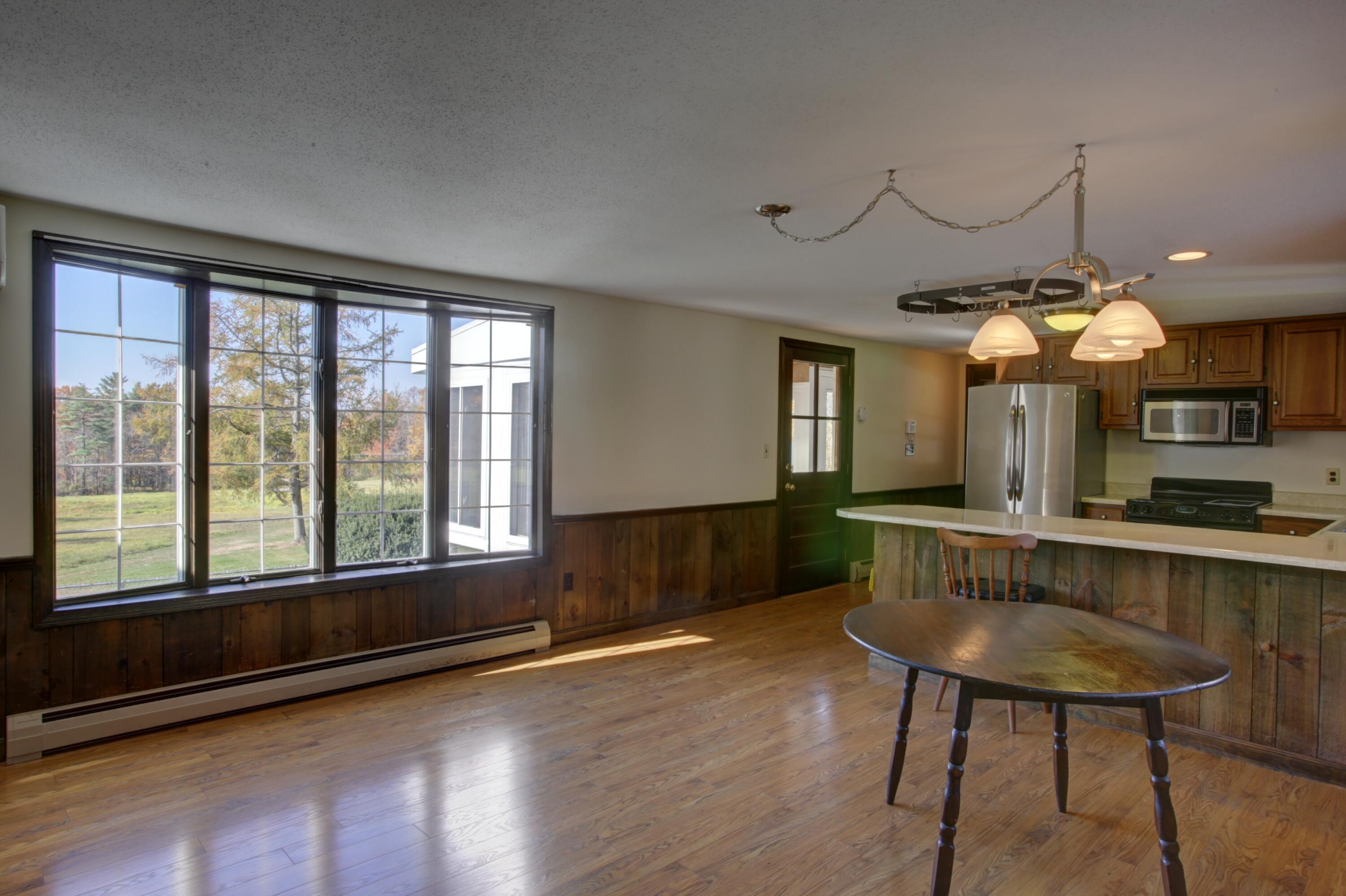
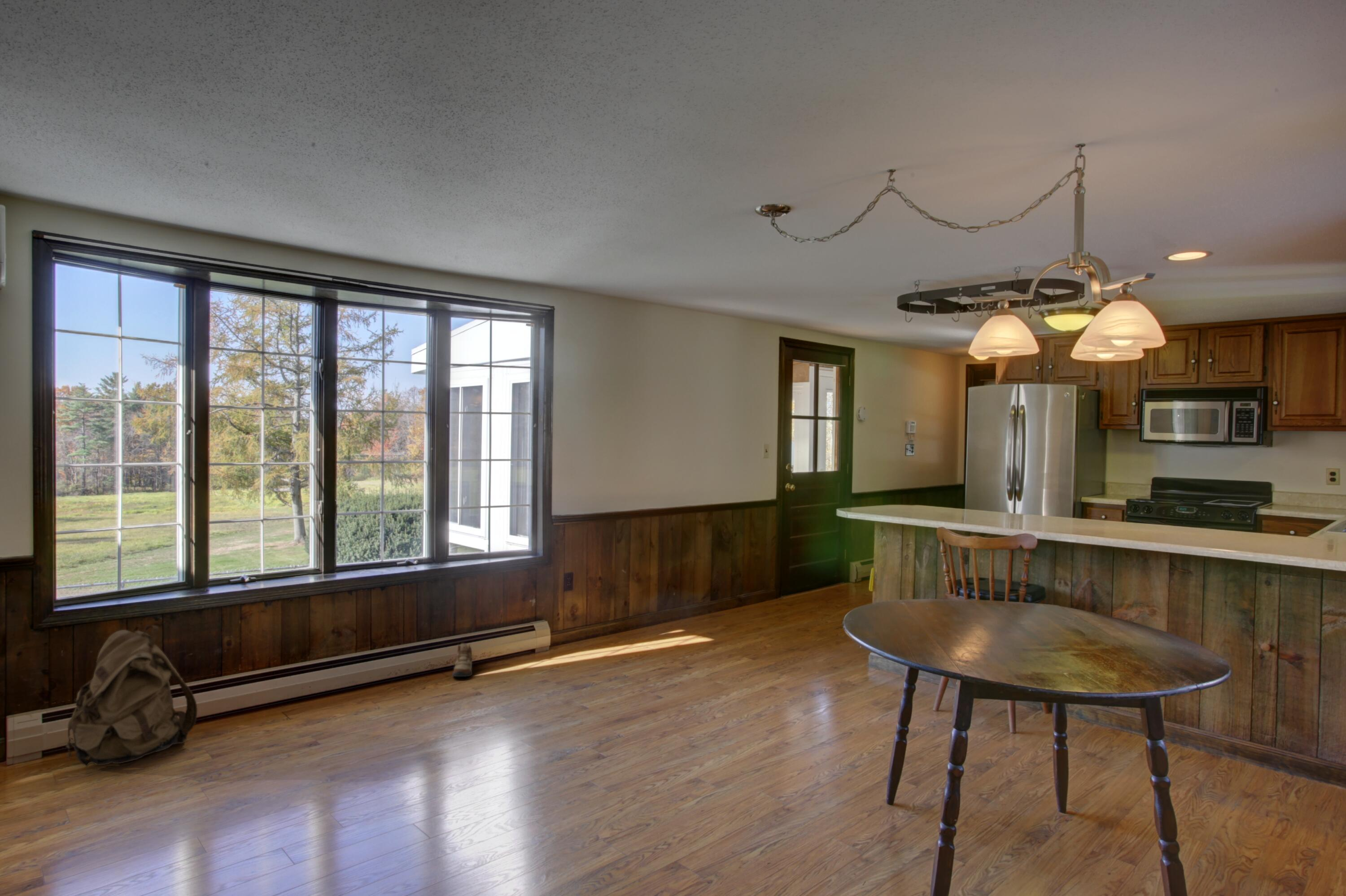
+ shoe [451,643,473,677]
+ backpack [66,625,198,767]
